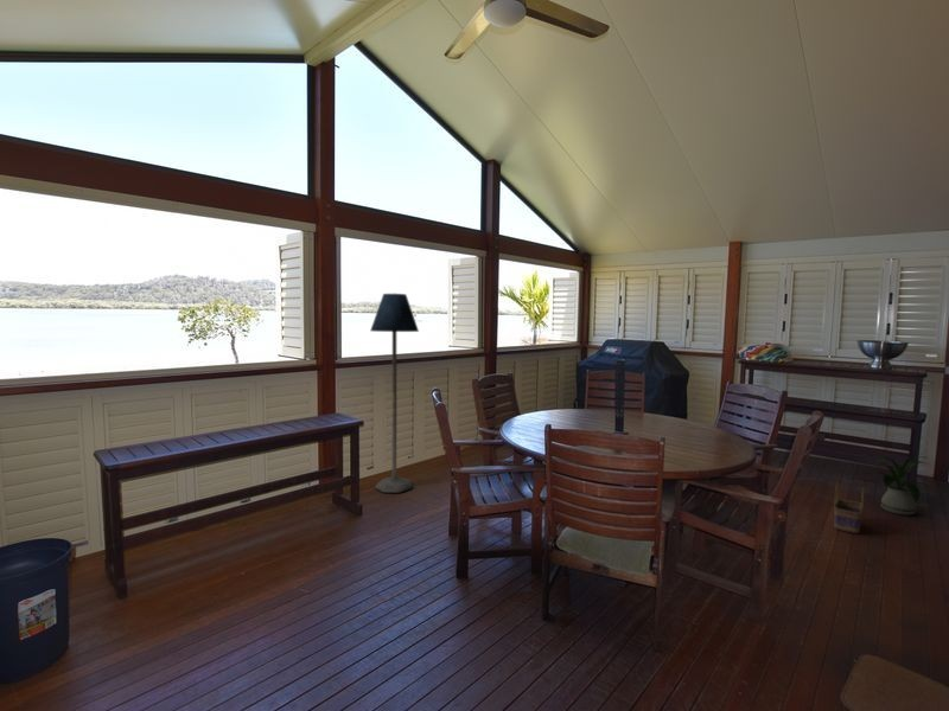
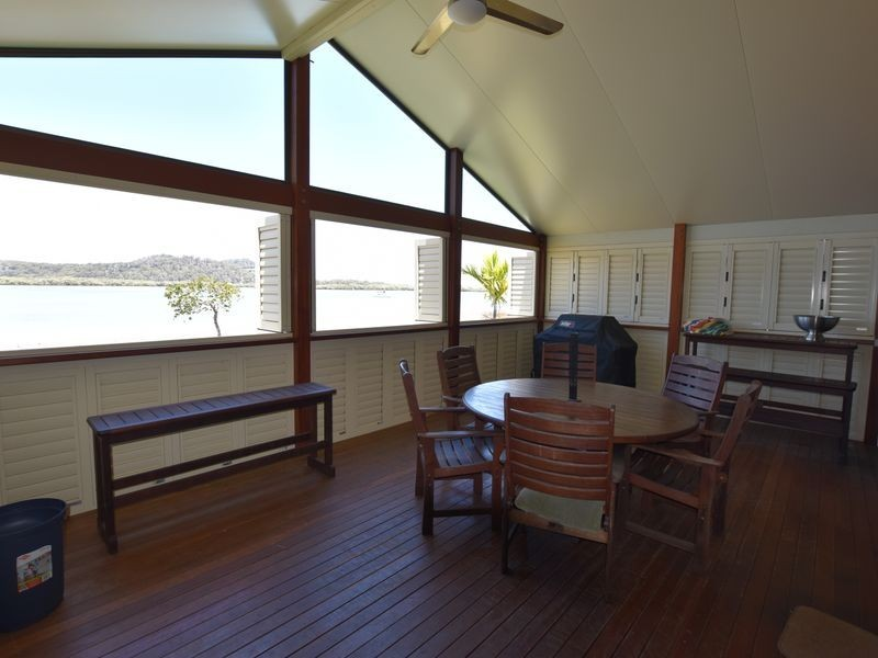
- floor lamp [369,293,420,494]
- house plant [861,455,941,517]
- basket [833,481,866,534]
